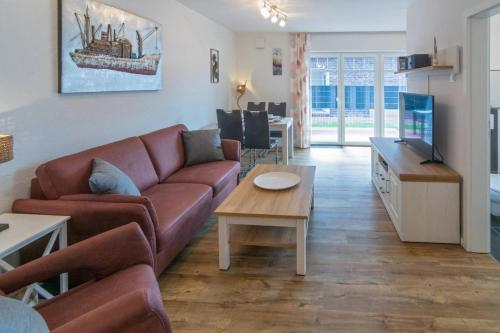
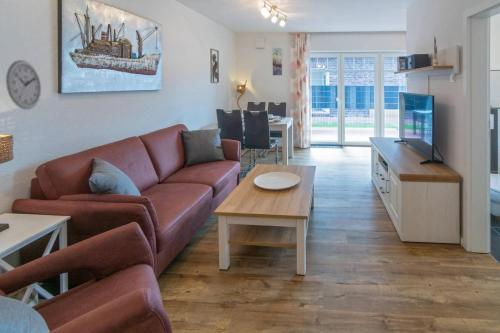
+ wall clock [5,59,42,111]
